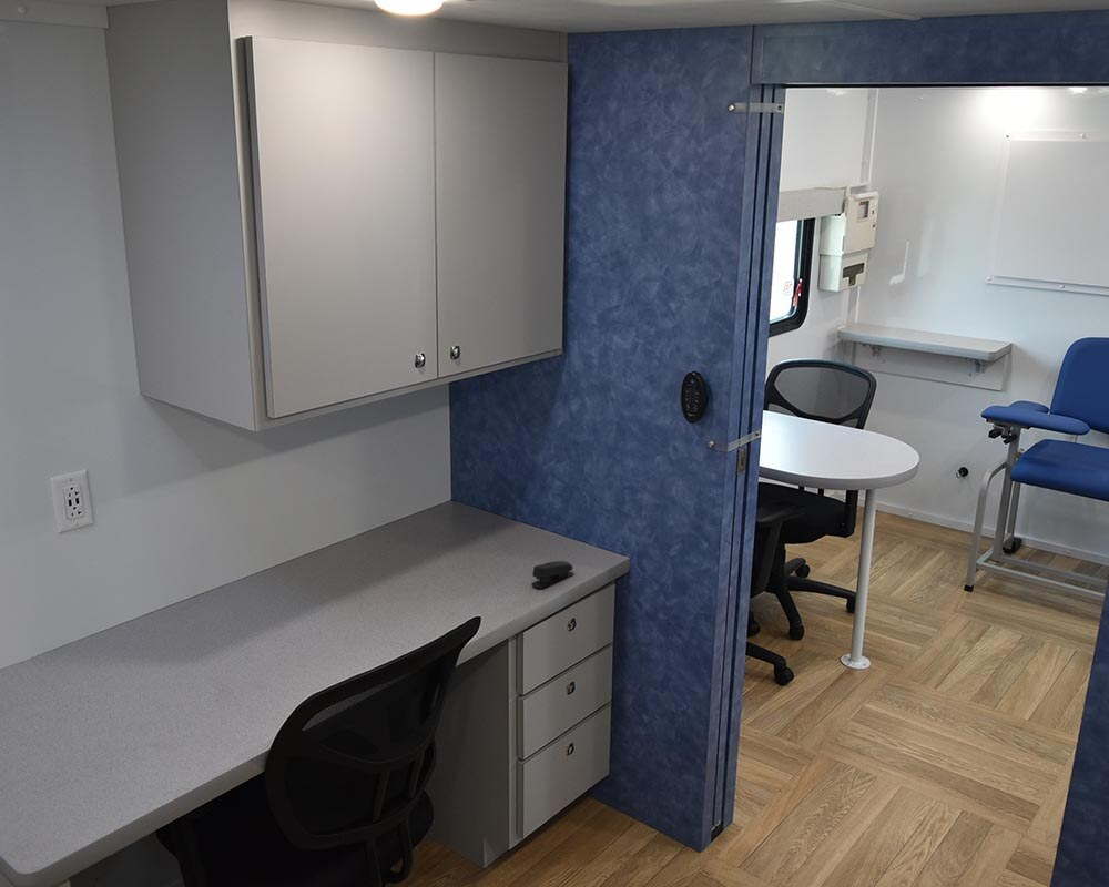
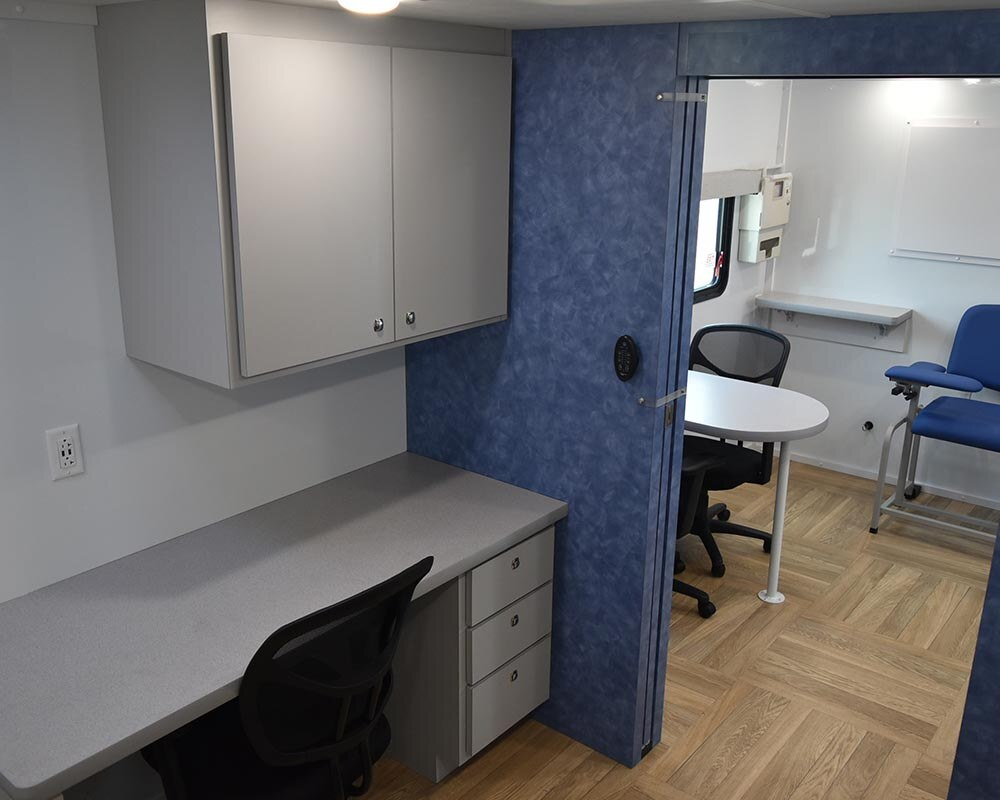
- stapler [530,560,574,589]
